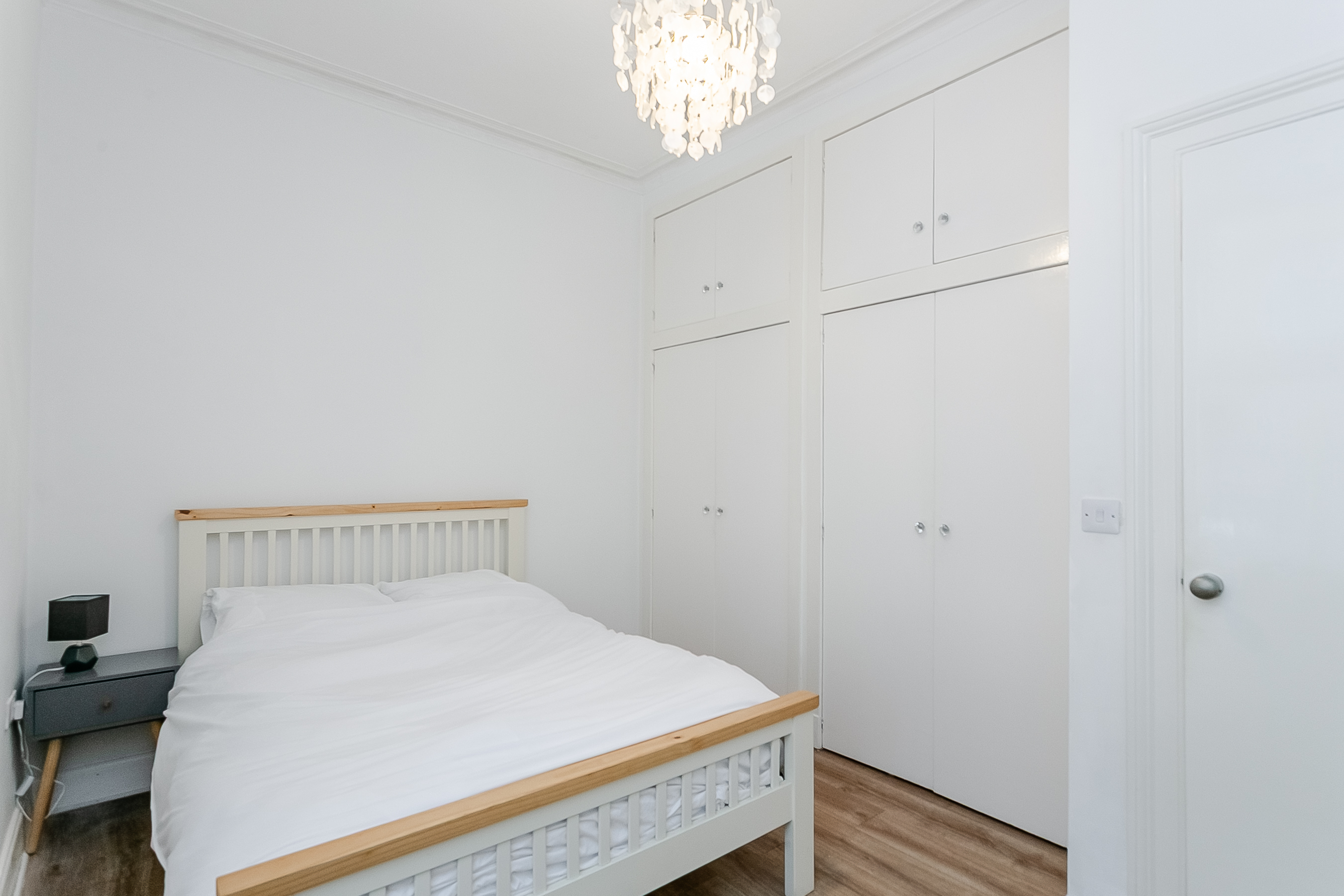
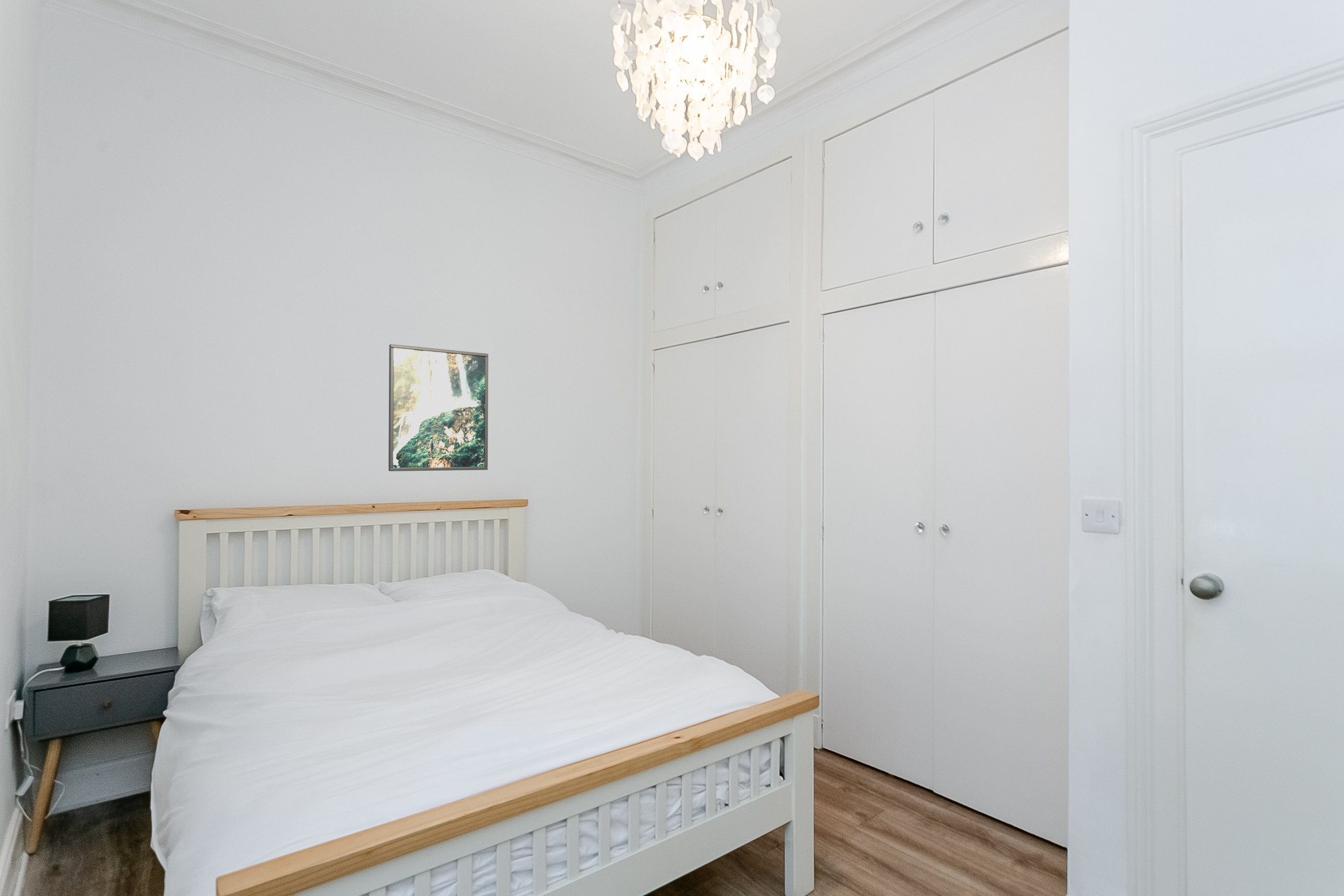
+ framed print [388,344,489,472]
